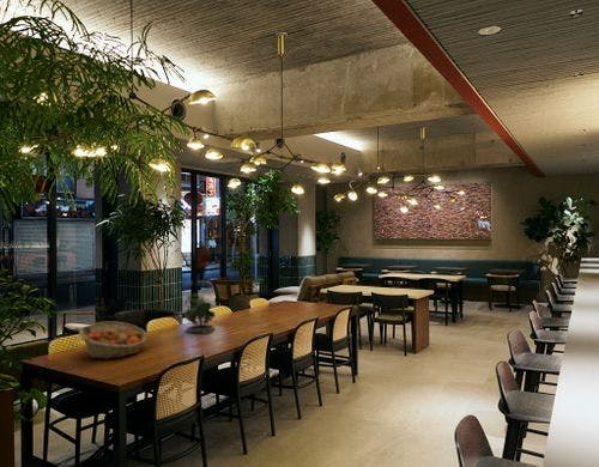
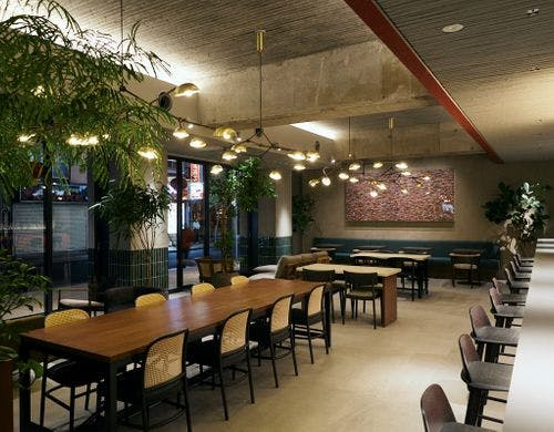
- fruit basket [78,320,150,360]
- potted plant [182,291,217,335]
